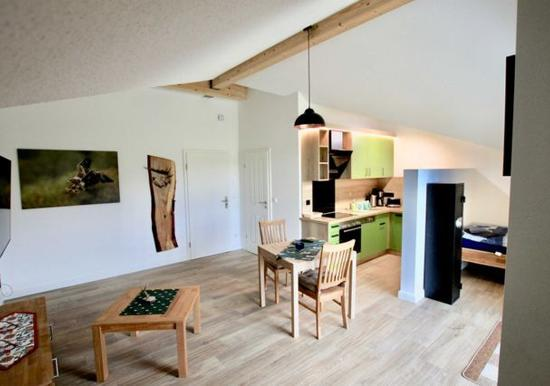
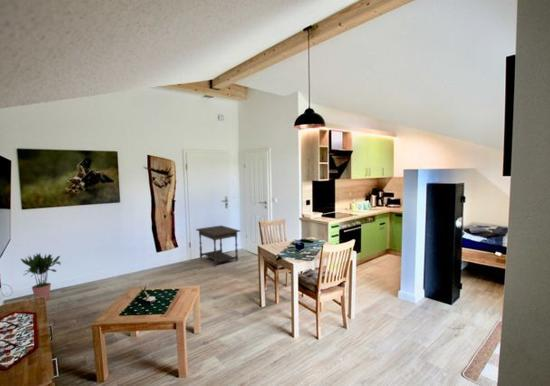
+ side table [195,224,241,267]
+ potted plant [20,252,62,300]
